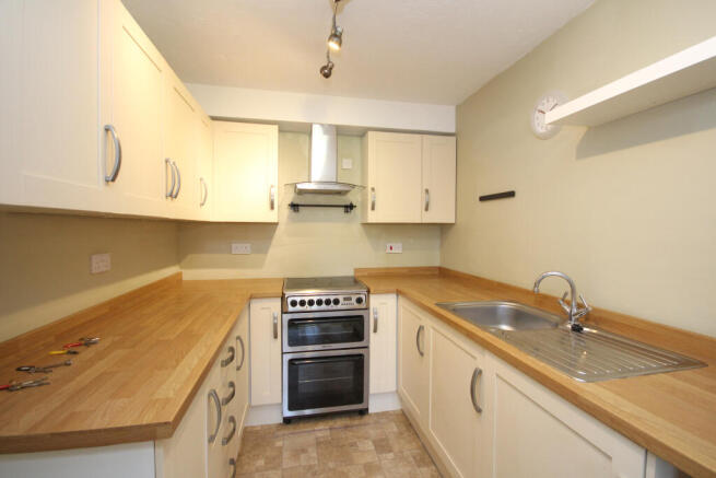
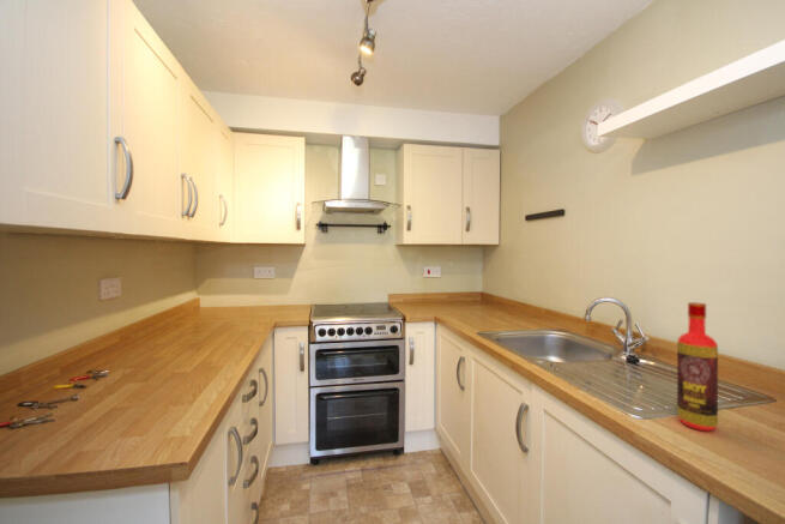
+ bottle [676,301,719,432]
